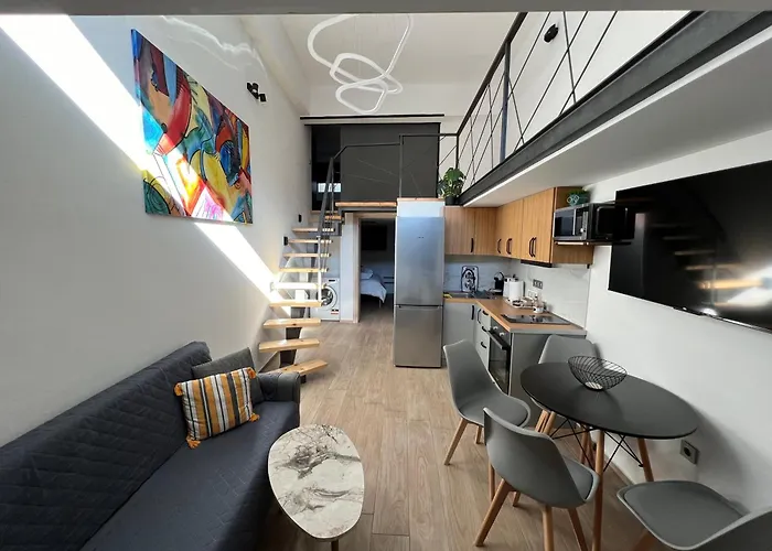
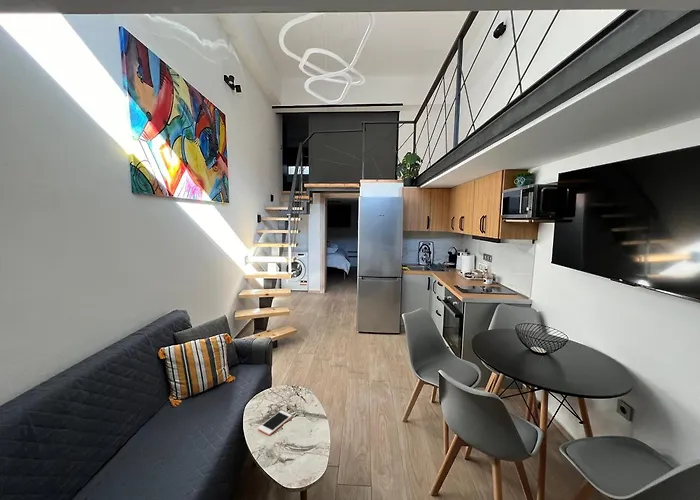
+ cell phone [257,409,293,436]
